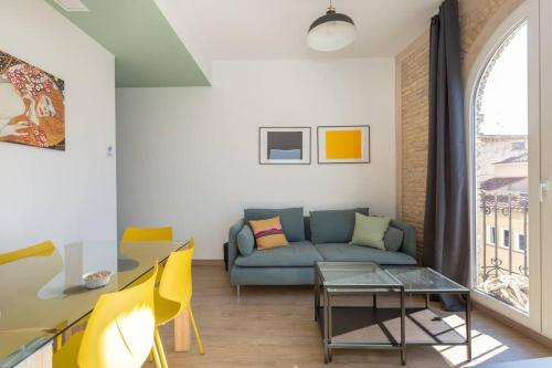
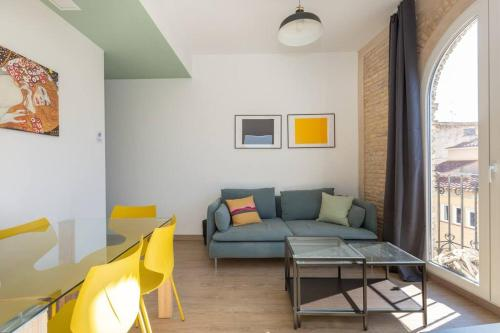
- legume [79,269,114,290]
